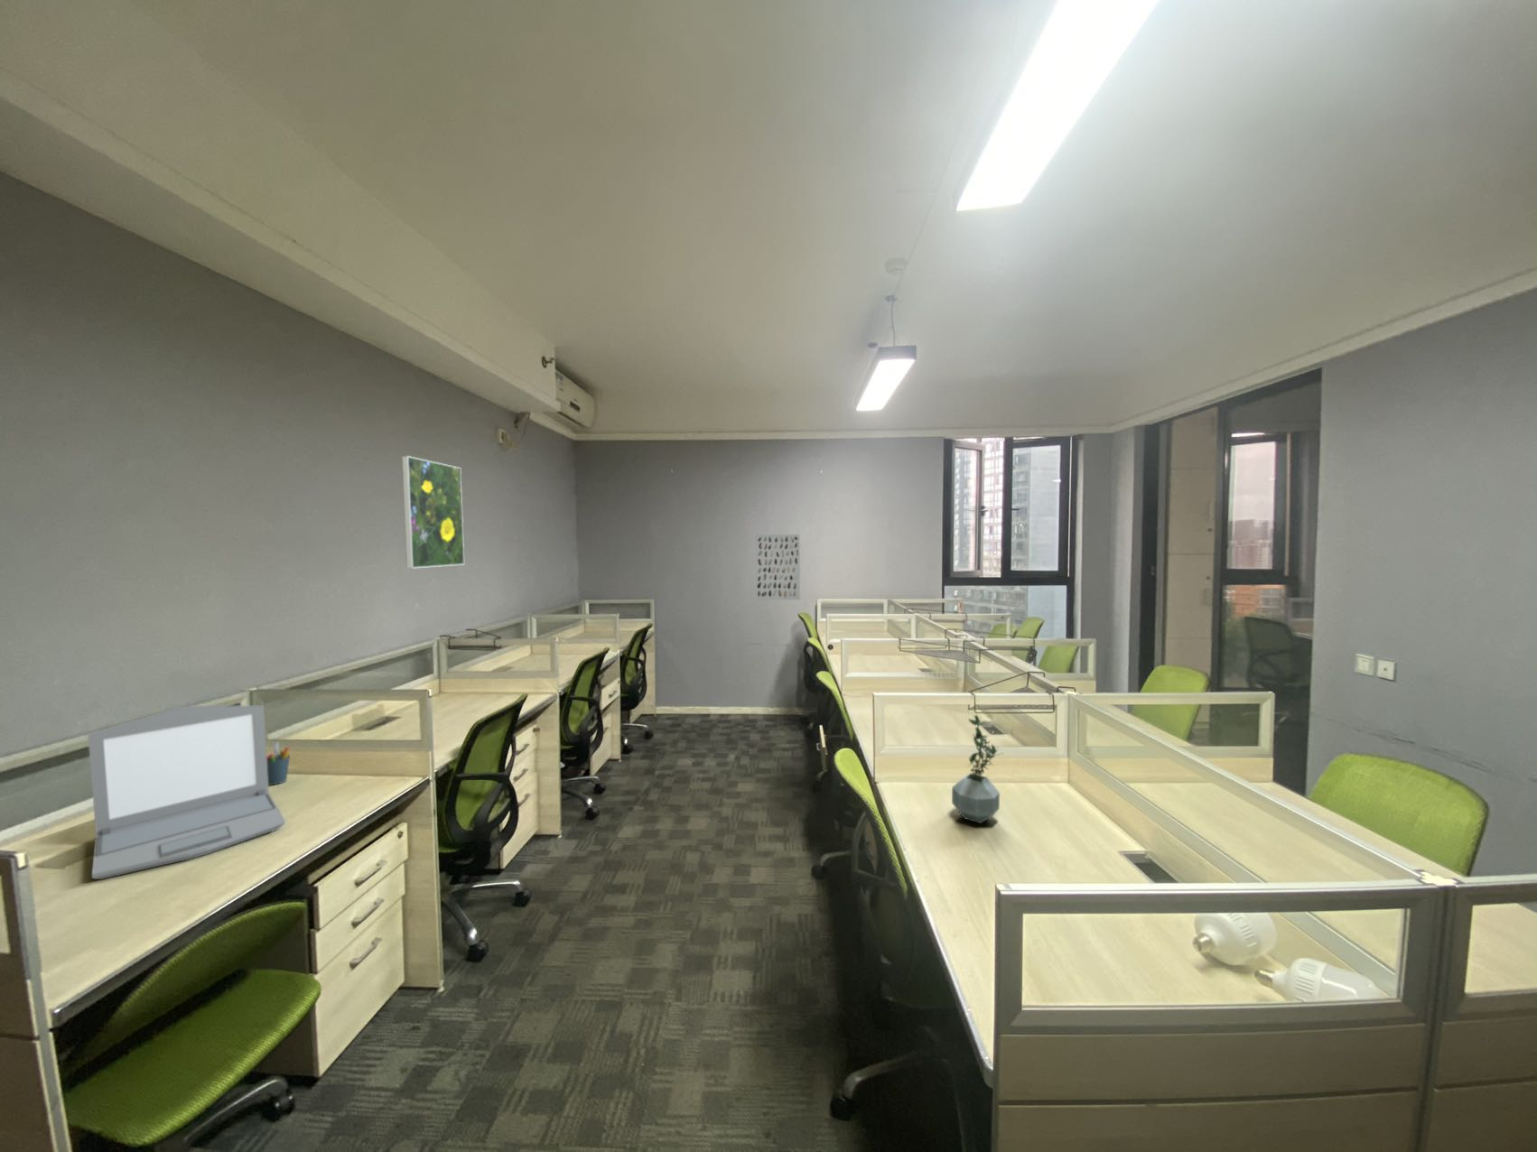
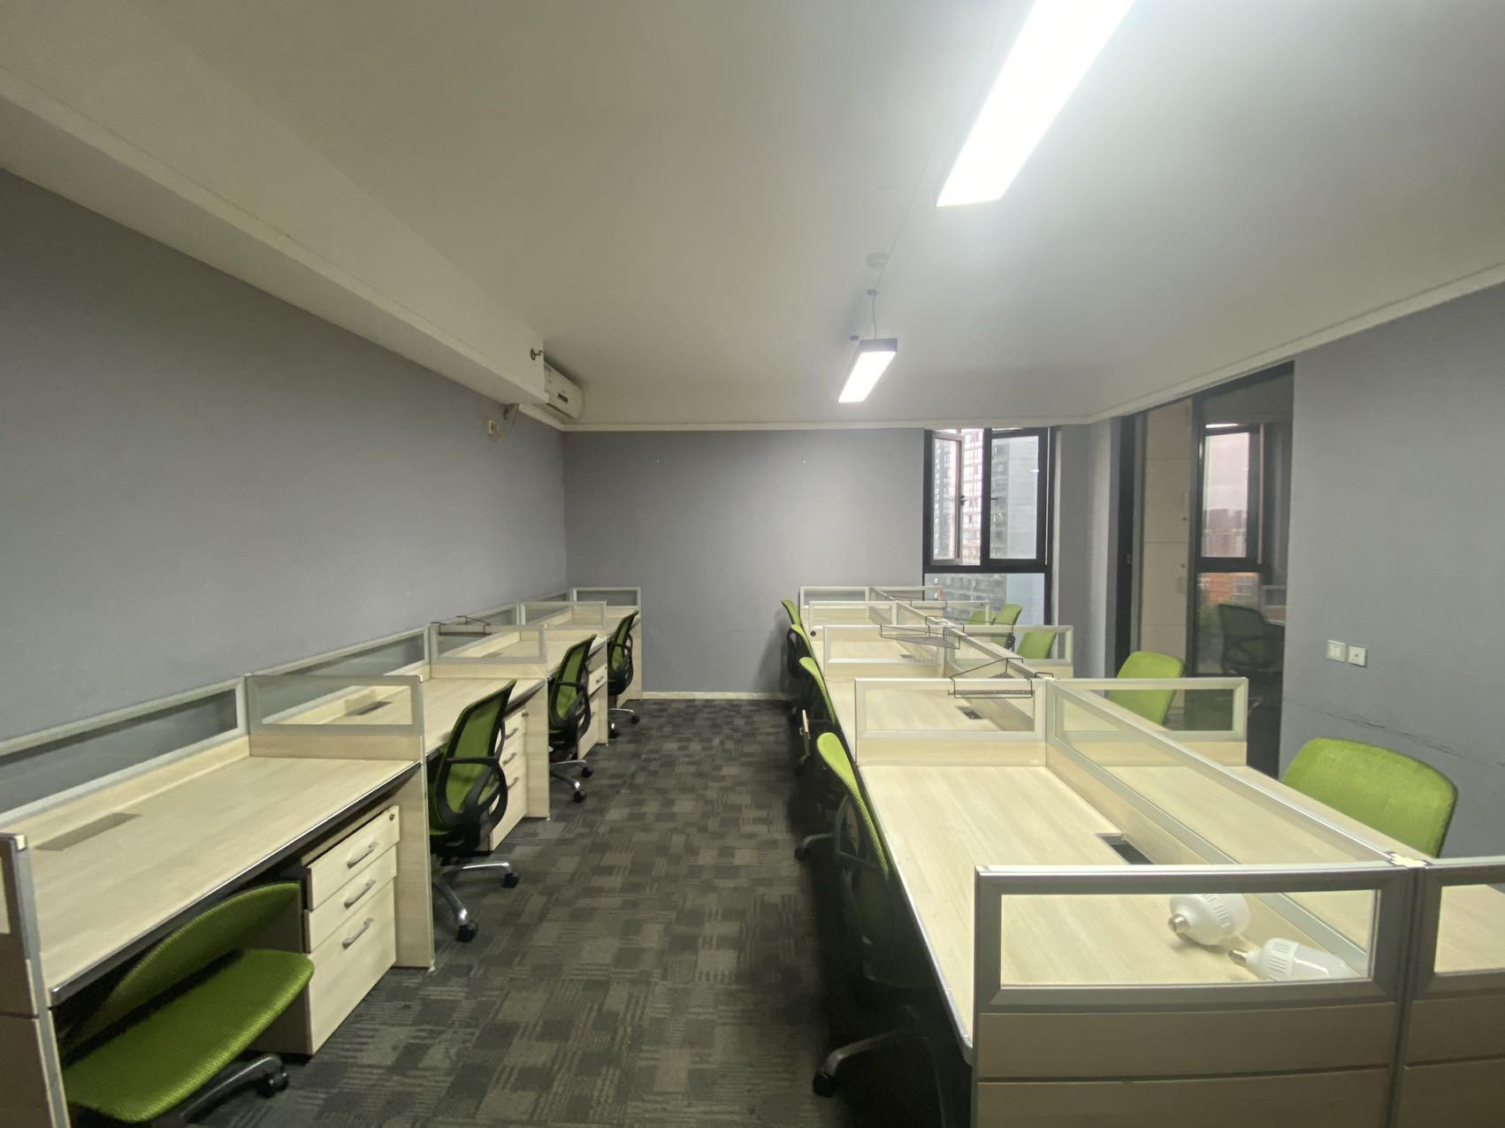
- potted plant [951,713,1004,824]
- pen holder [266,742,290,787]
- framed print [401,455,465,570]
- laptop [87,704,287,880]
- wall art [755,534,801,601]
